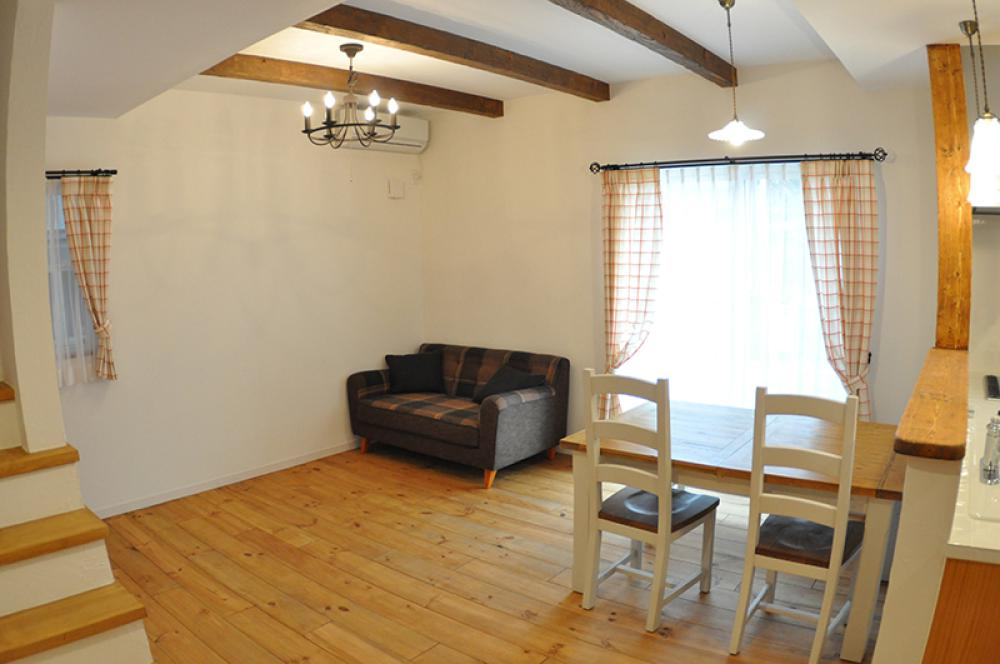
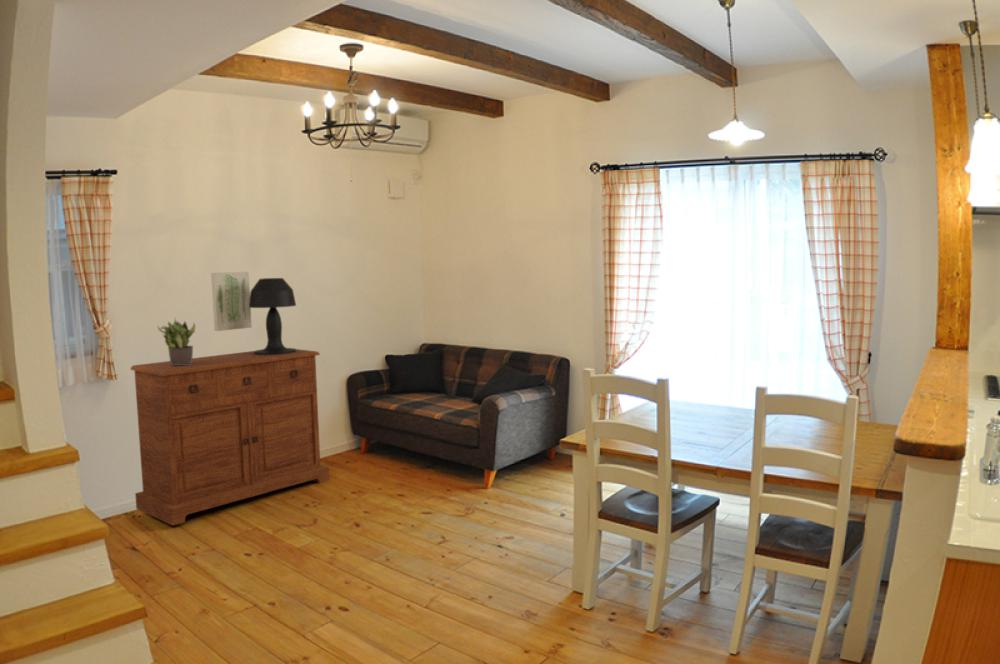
+ sideboard [130,348,330,527]
+ potted plant [157,318,196,365]
+ table lamp [249,277,297,355]
+ wall art [210,271,253,332]
